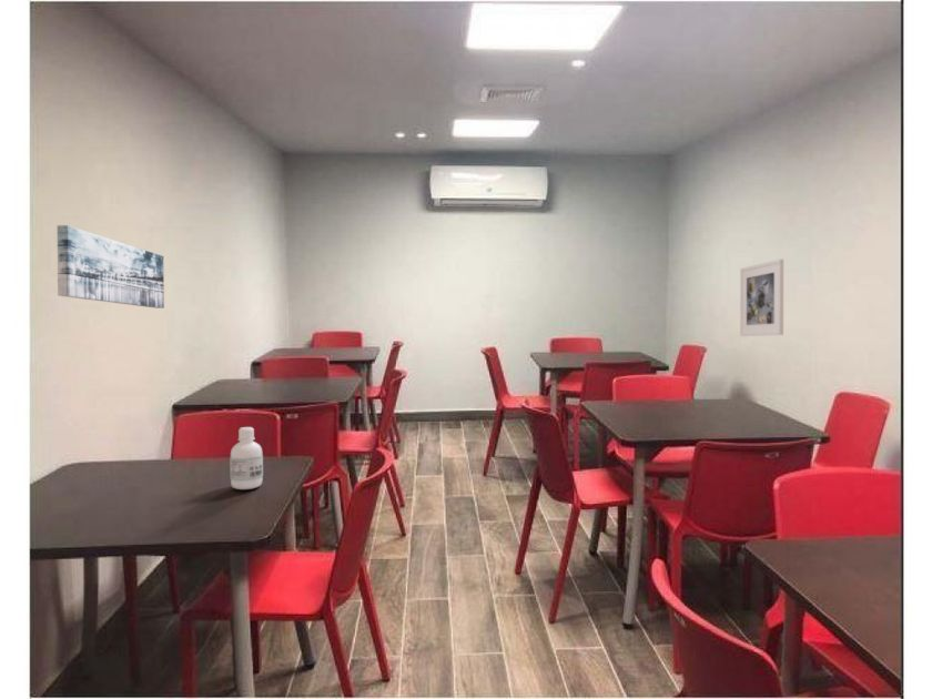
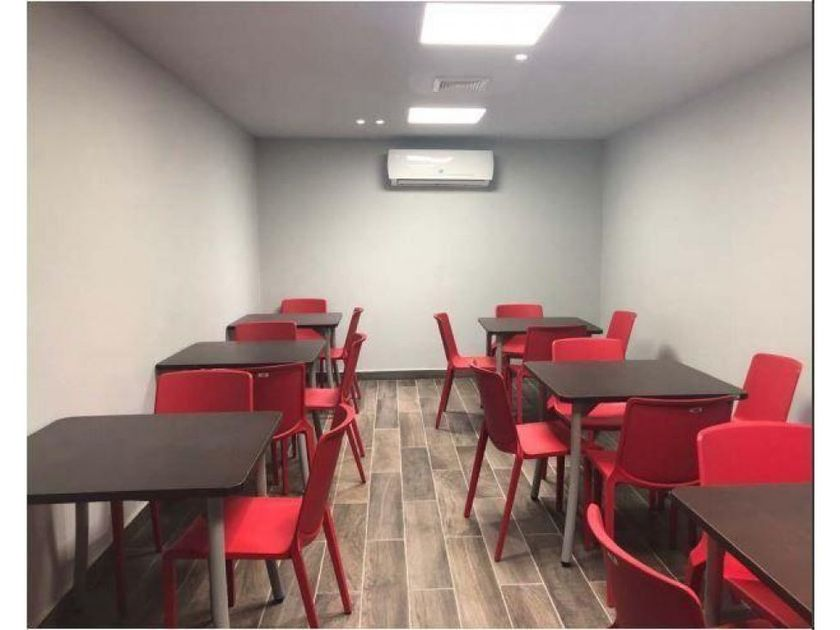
- bottle [229,426,264,490]
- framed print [739,259,784,337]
- wall art [57,224,165,310]
